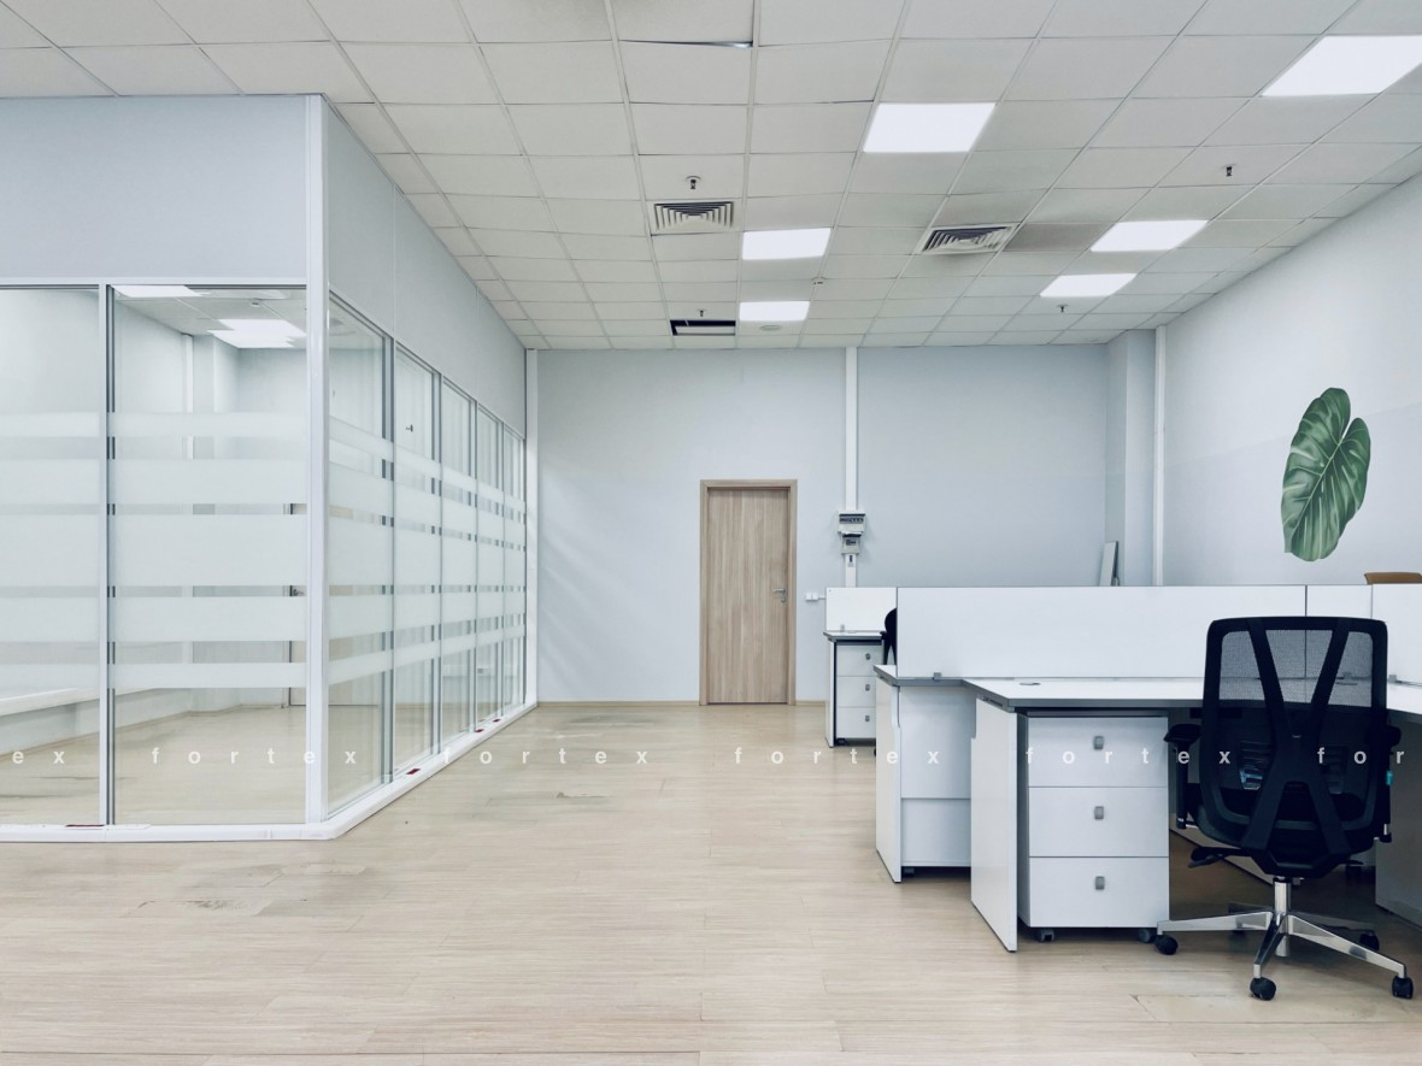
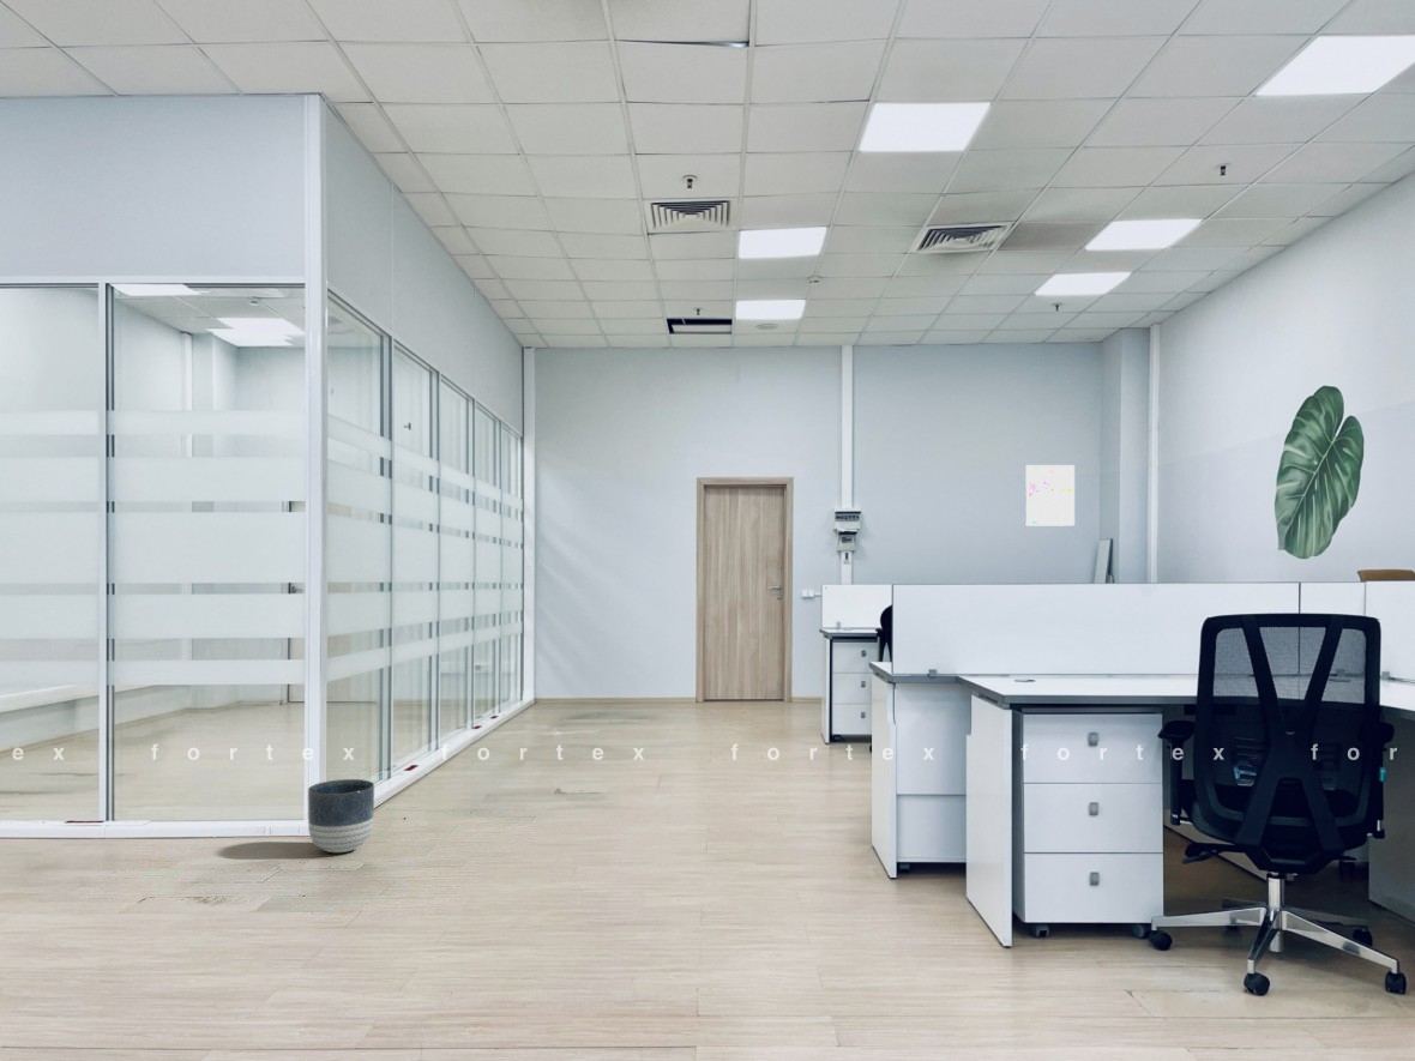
+ wall art [1025,464,1076,528]
+ planter [307,778,375,854]
